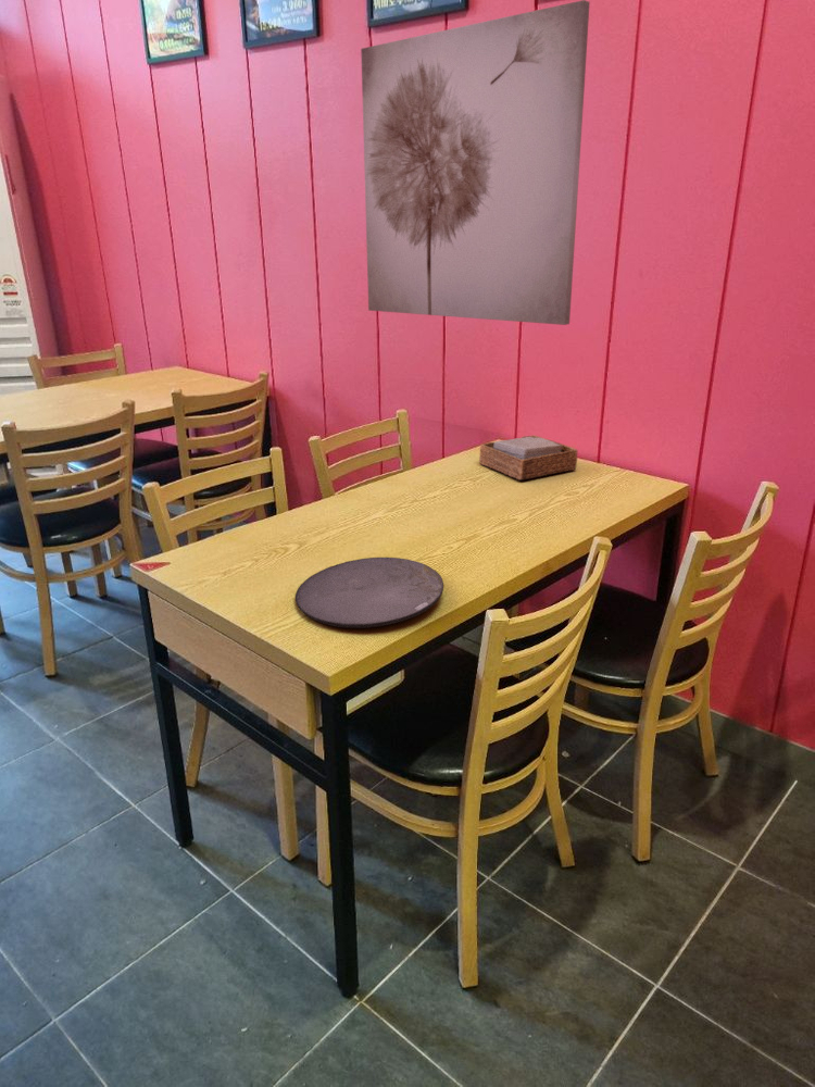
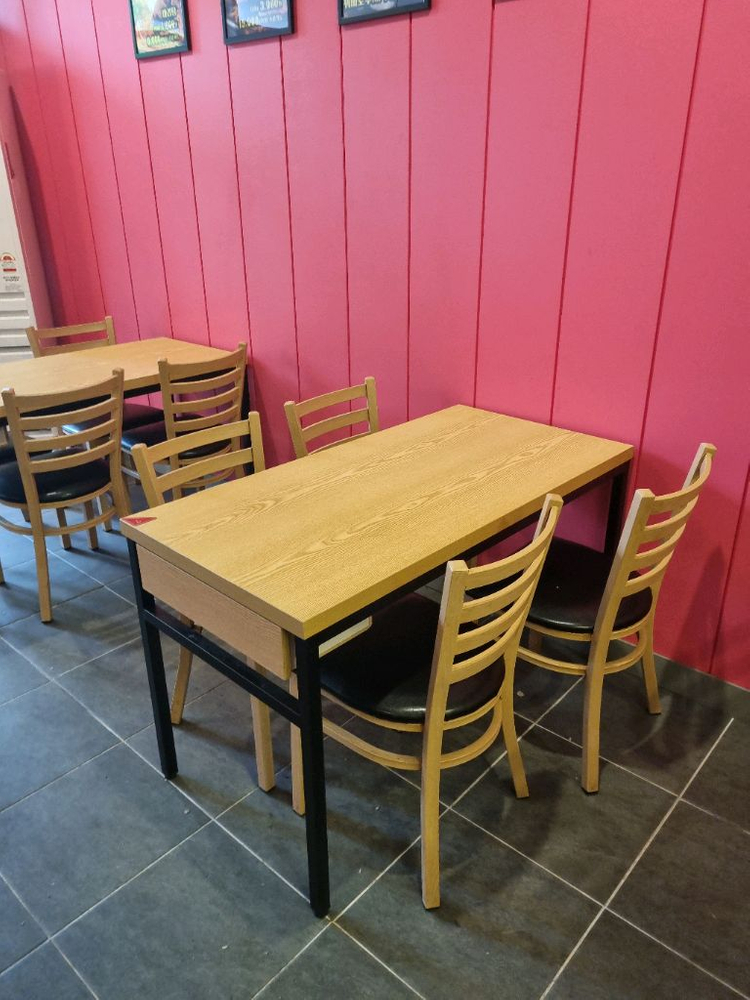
- plate [294,557,444,629]
- napkin holder [478,434,578,482]
- wall art [360,0,591,326]
